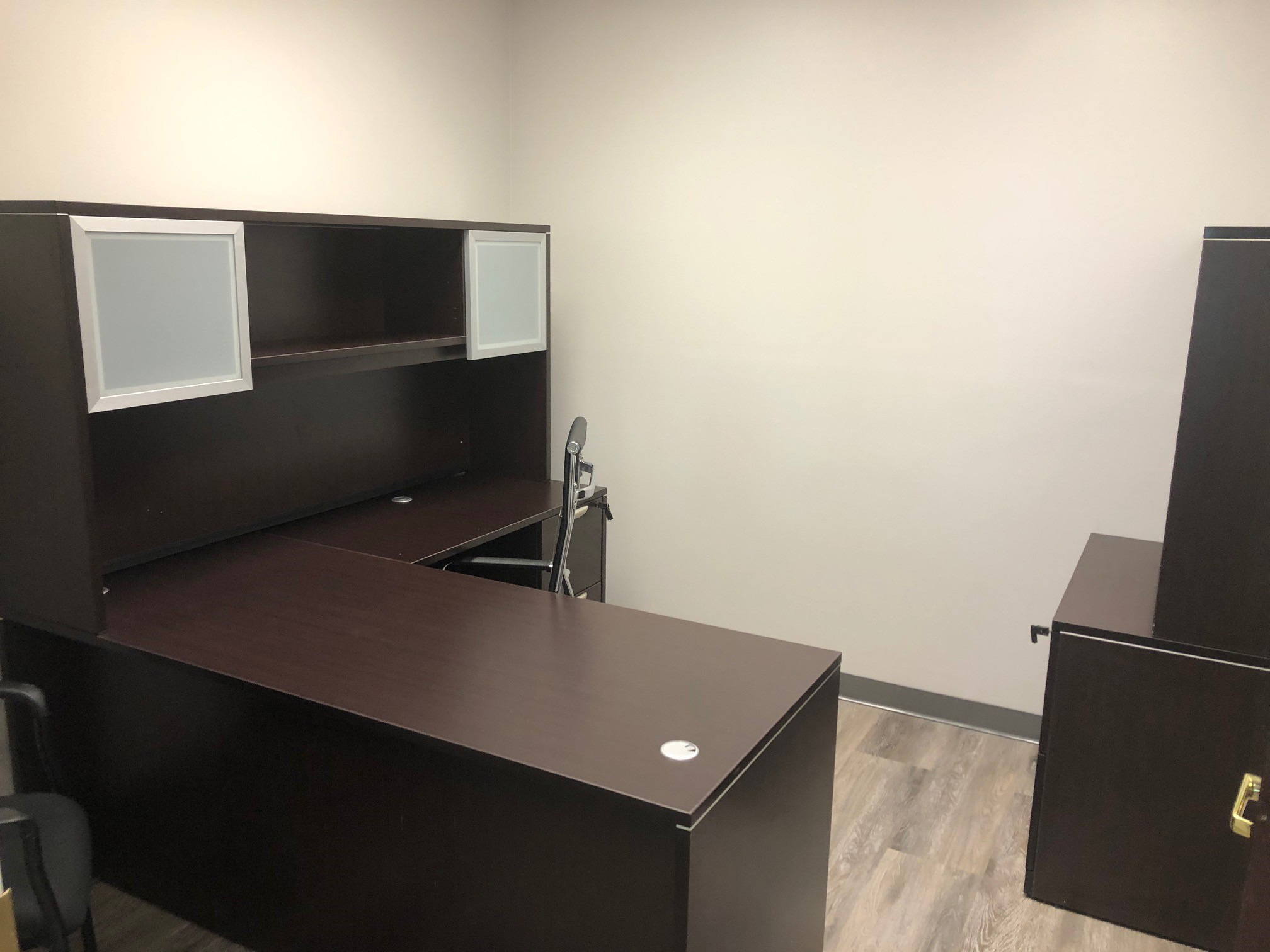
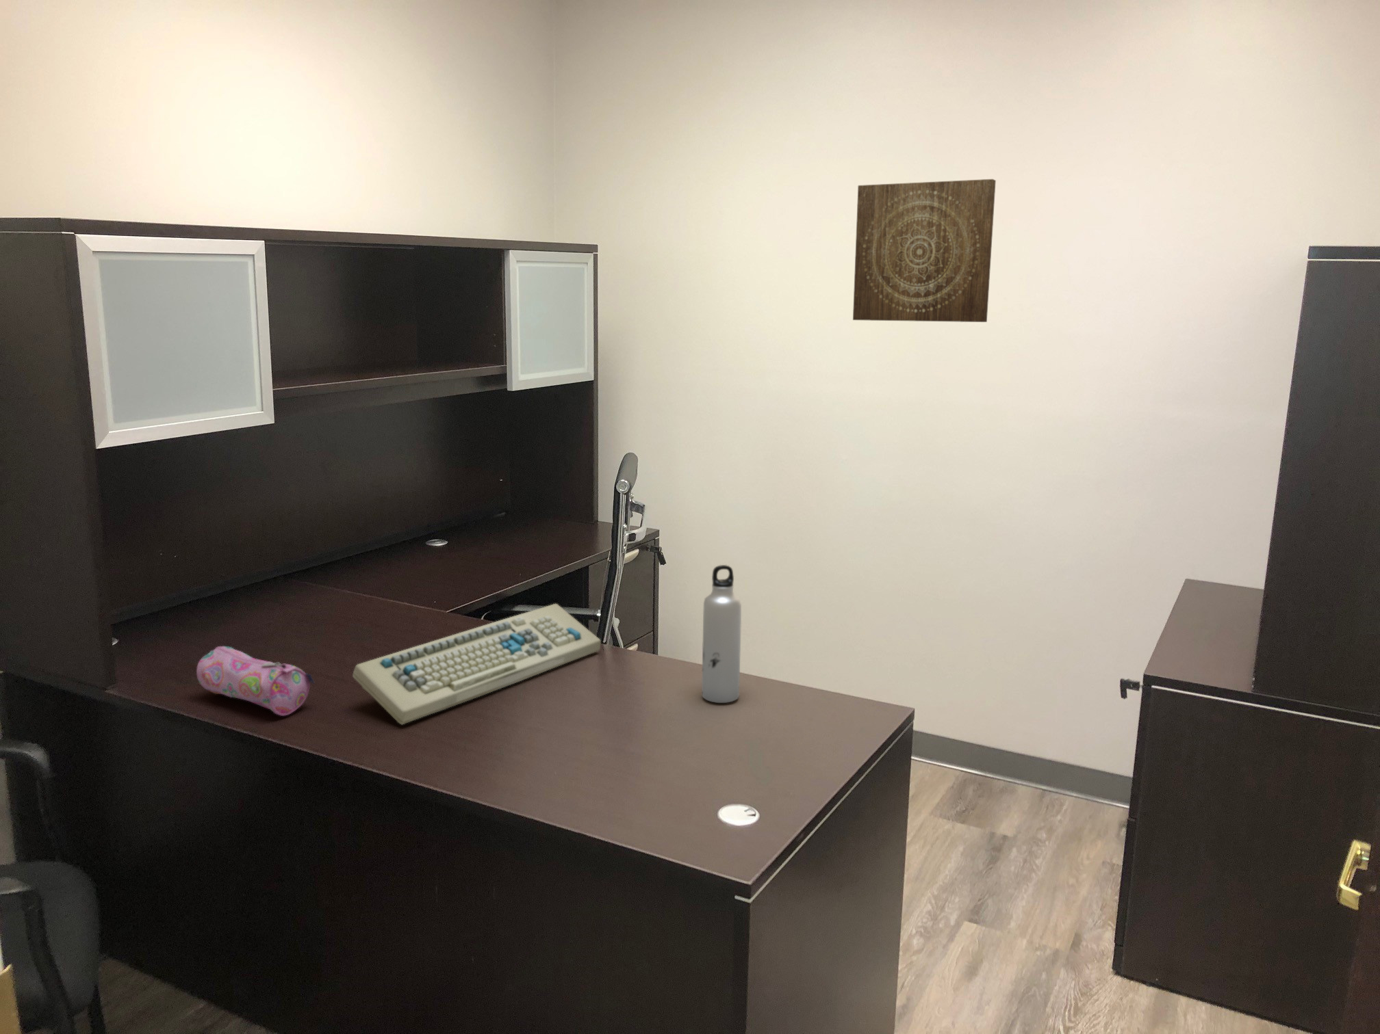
+ wall art [852,178,996,323]
+ pencil case [196,645,315,717]
+ keyboard [352,603,602,724]
+ water bottle [702,564,742,704]
